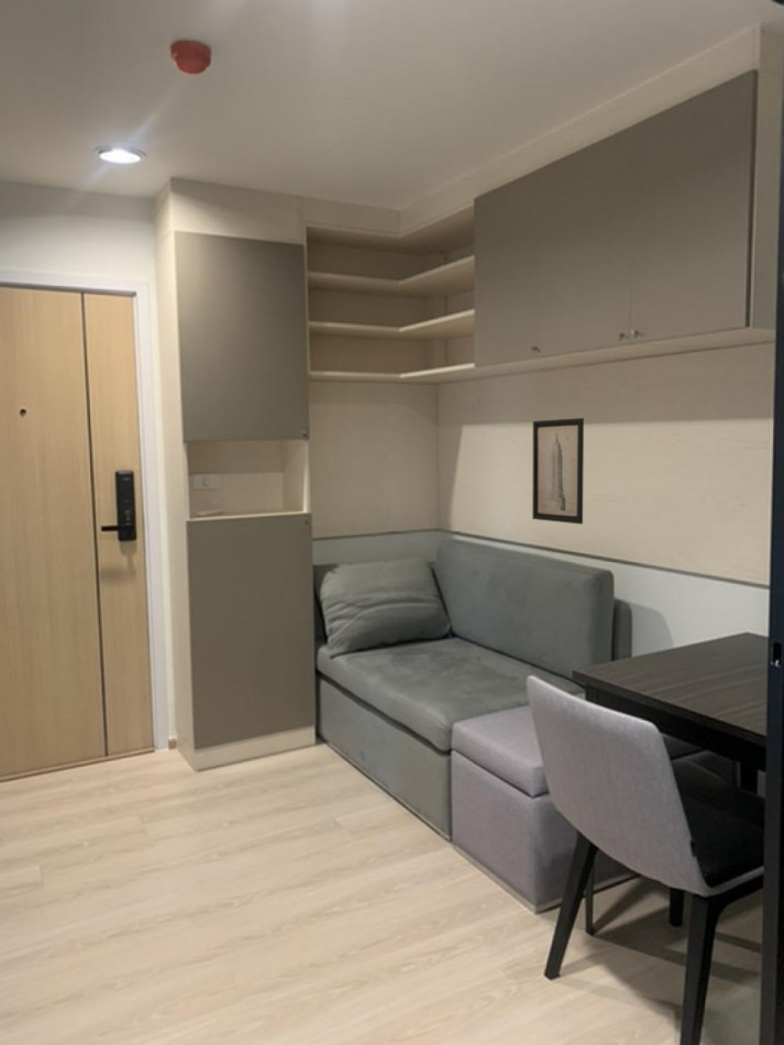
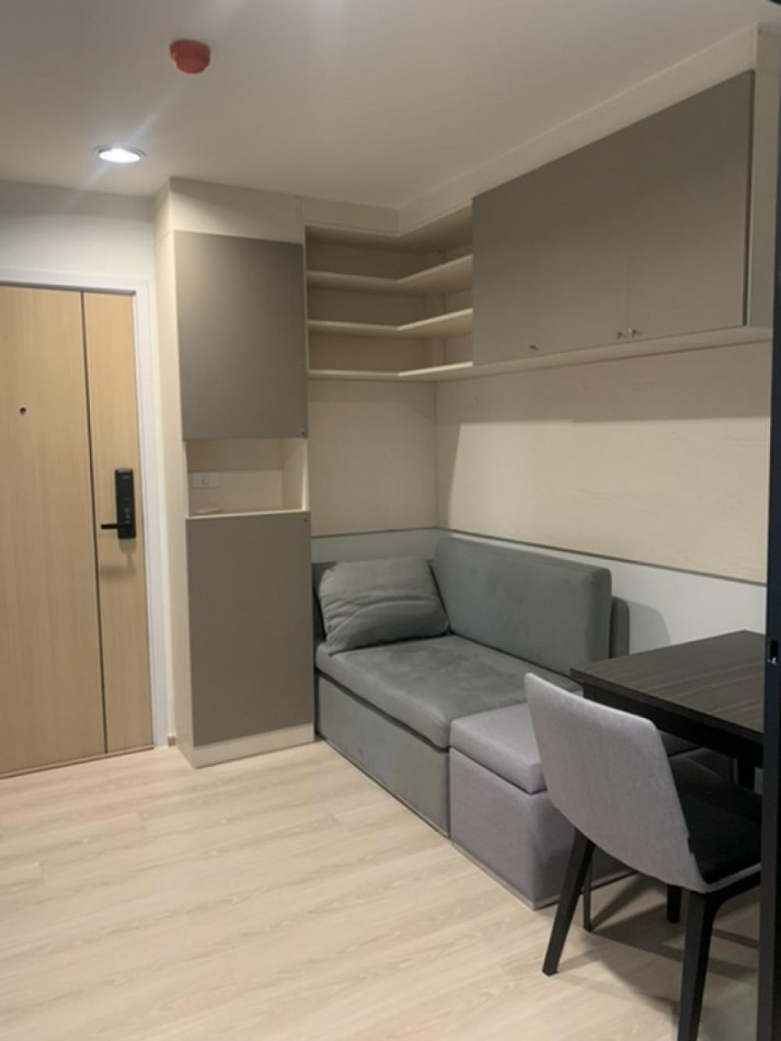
- wall art [531,417,585,525]
